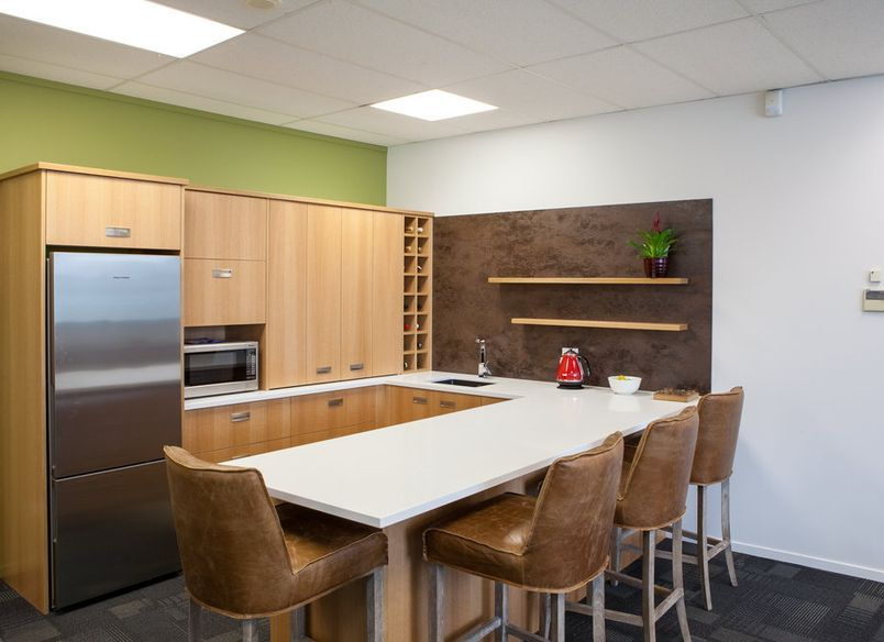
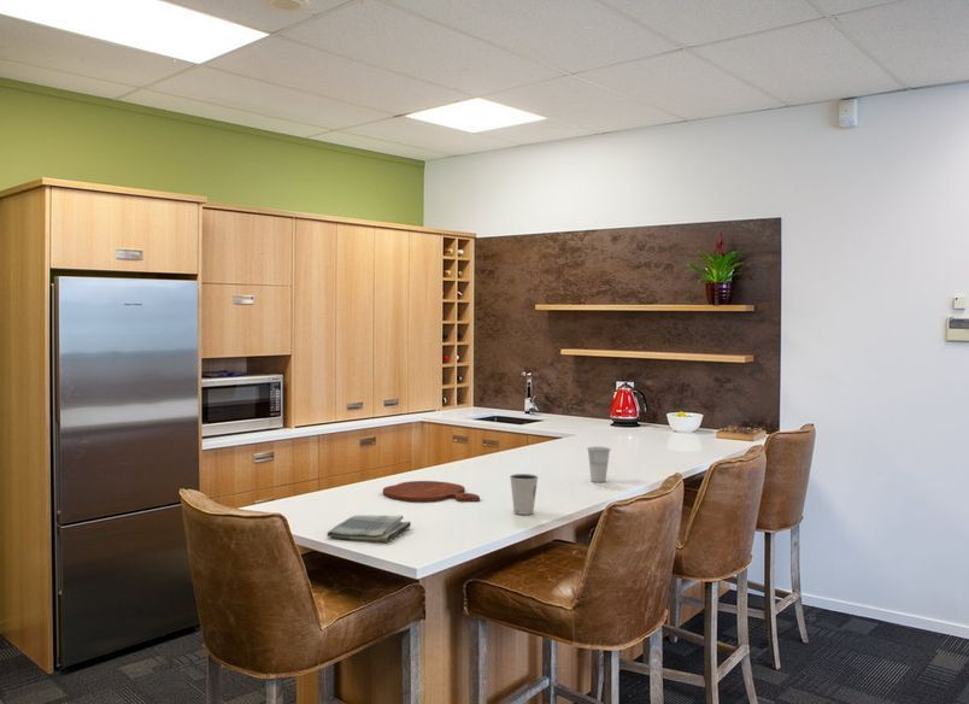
+ dish towel [325,514,412,544]
+ cup [586,446,612,483]
+ cutting board [382,480,481,503]
+ dixie cup [509,473,540,516]
